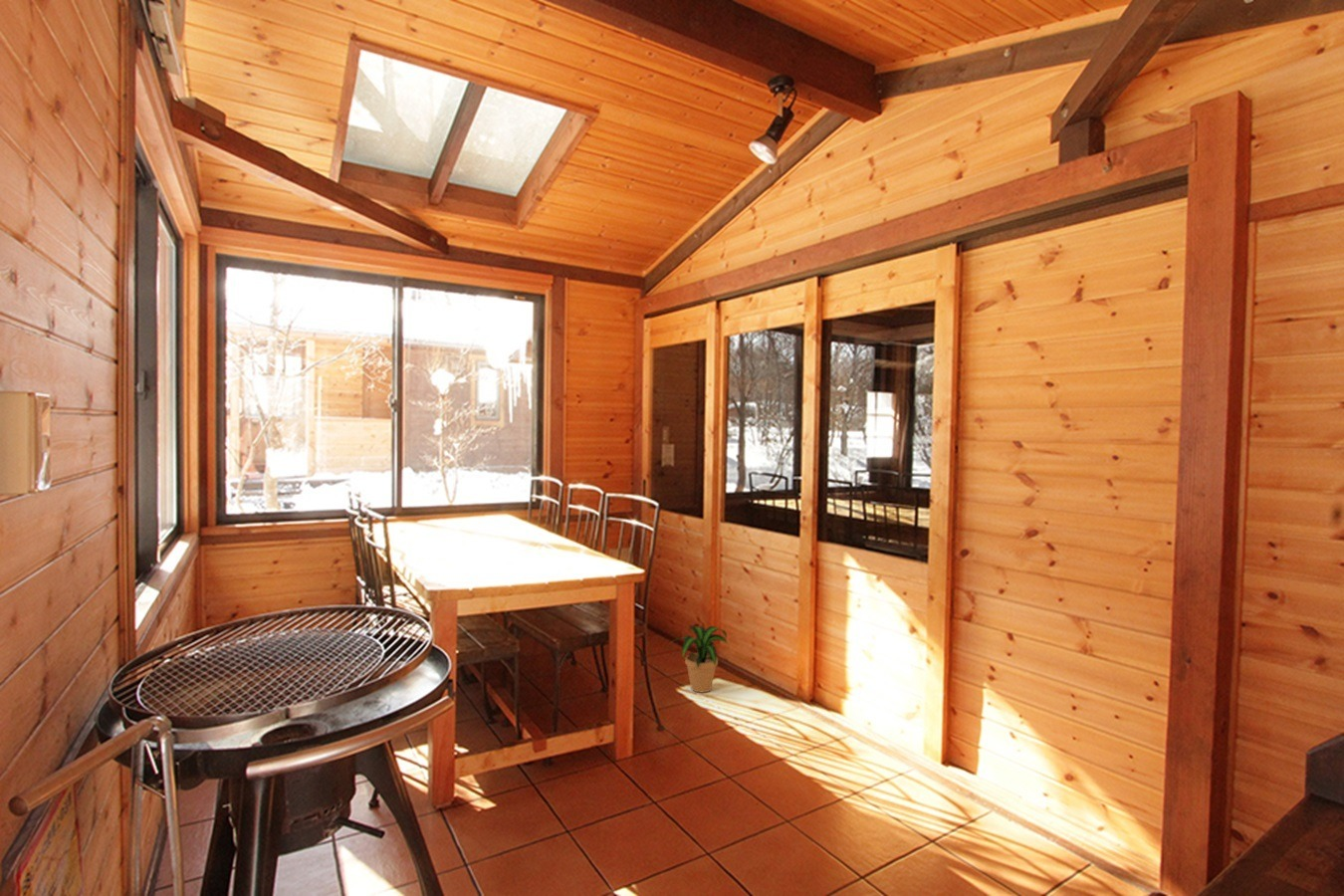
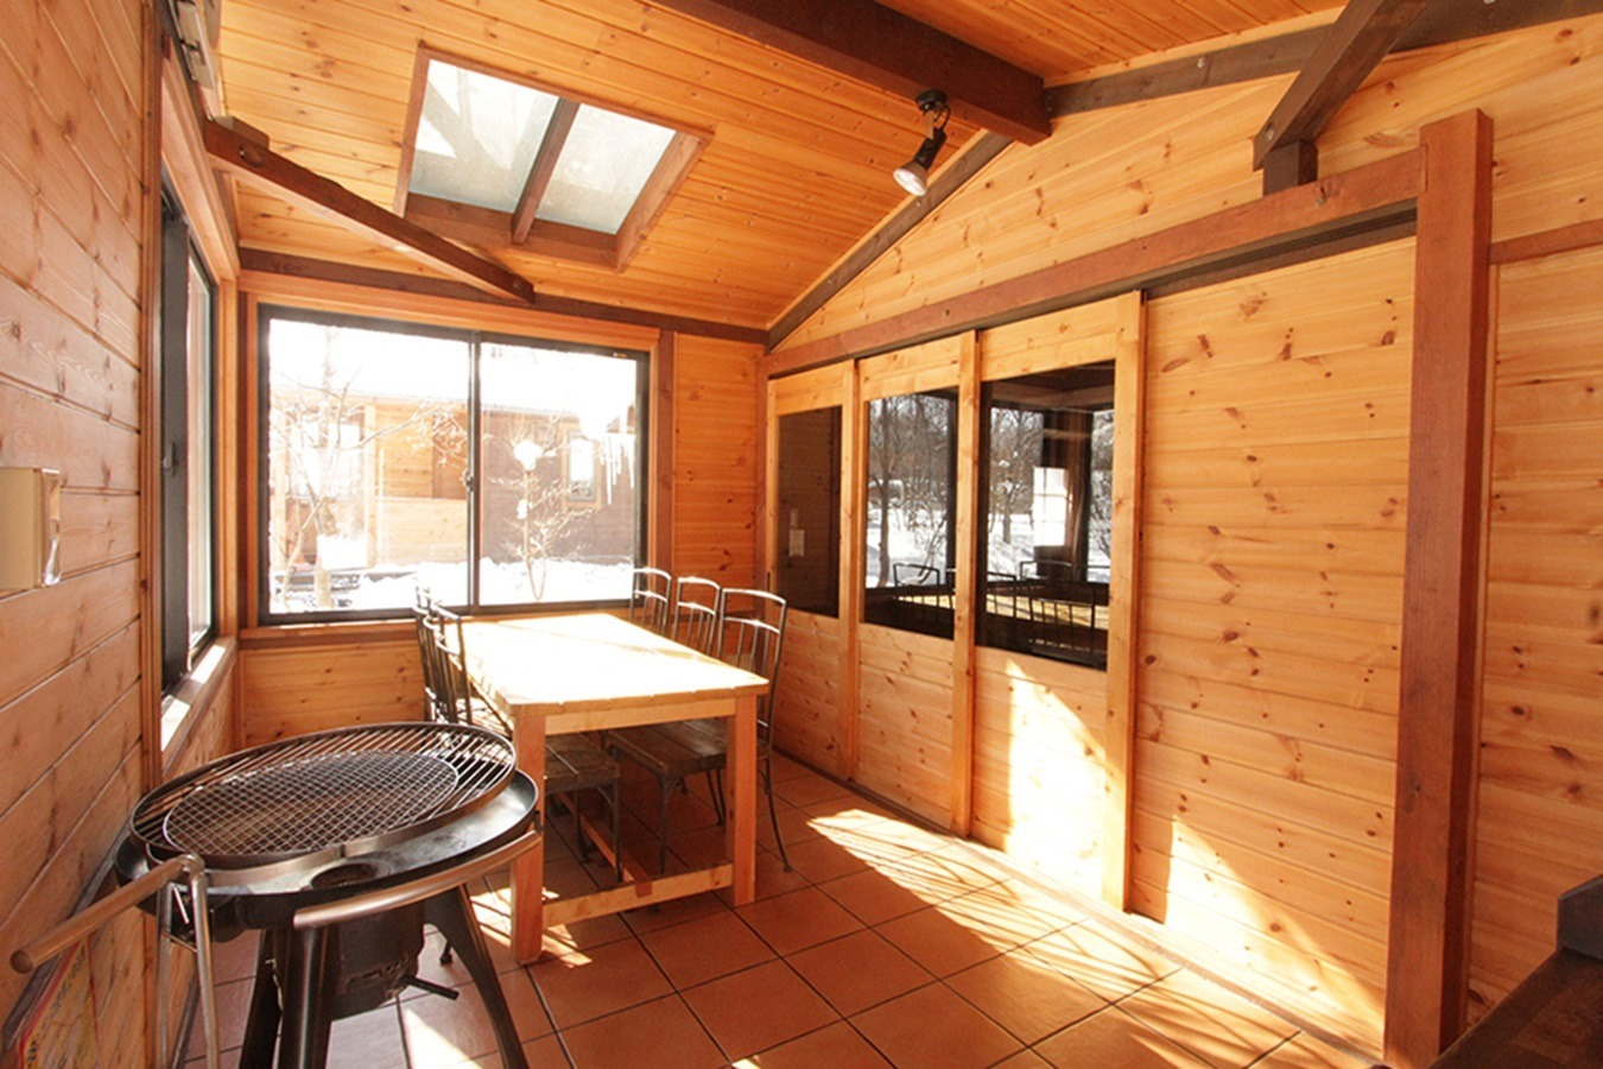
- potted plant [667,624,731,694]
